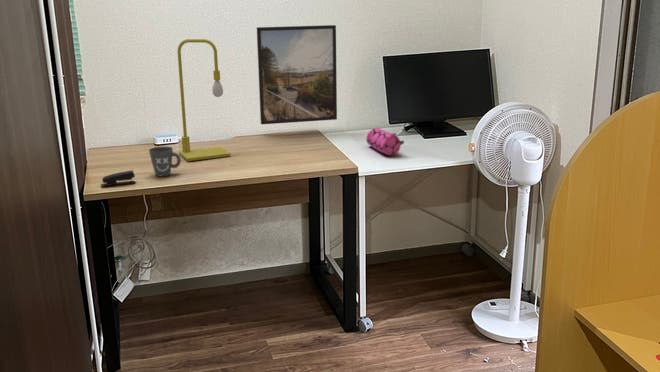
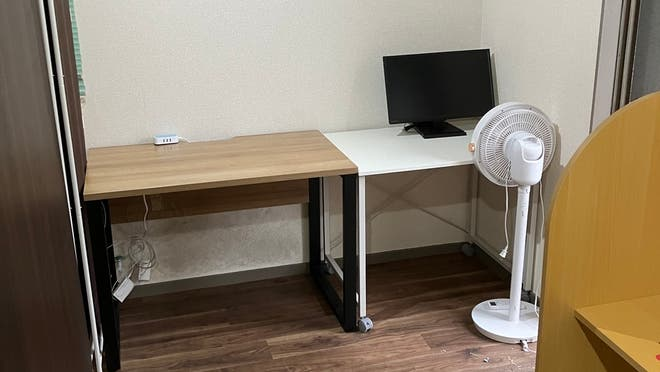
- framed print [256,24,338,125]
- table lamp [176,38,231,162]
- mug [148,146,182,177]
- pencil case [365,126,405,156]
- stapler [100,169,137,187]
